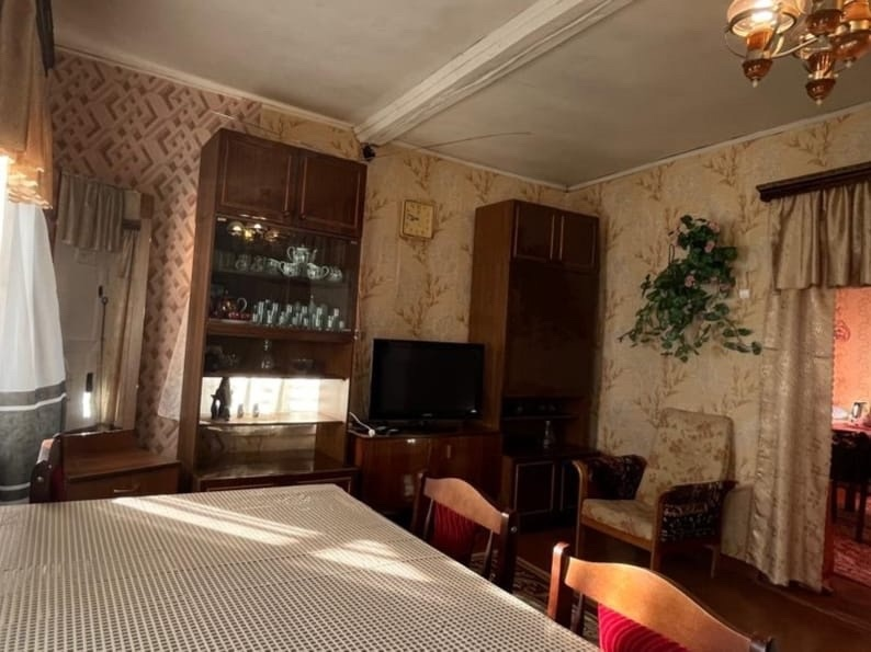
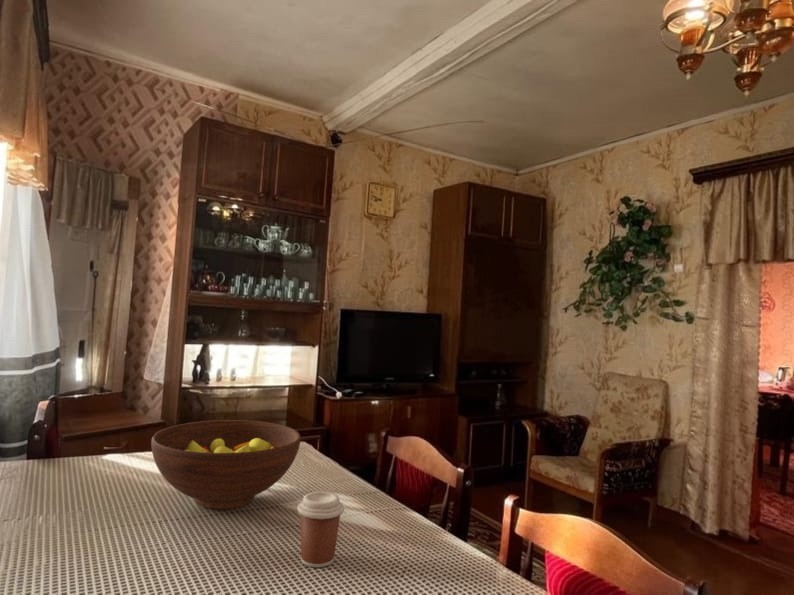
+ fruit bowl [150,419,302,510]
+ coffee cup [296,490,345,569]
